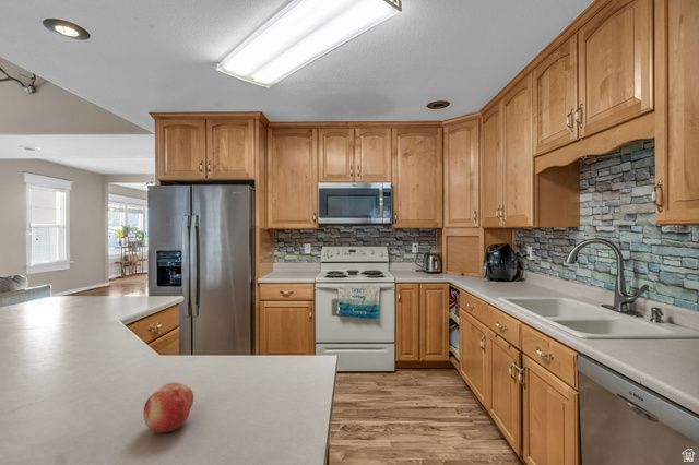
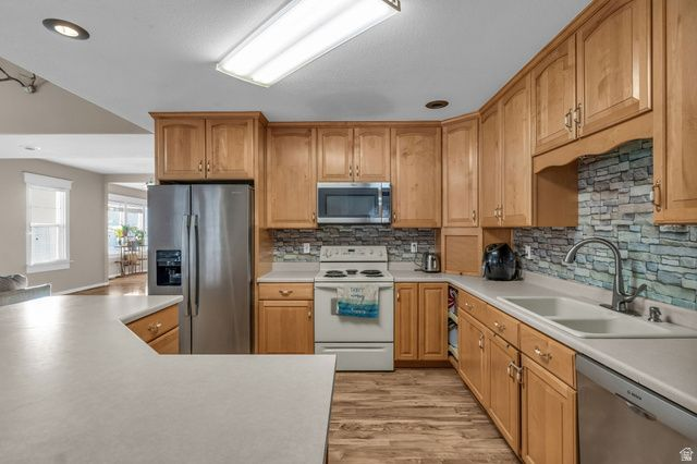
- fruit [142,382,194,433]
